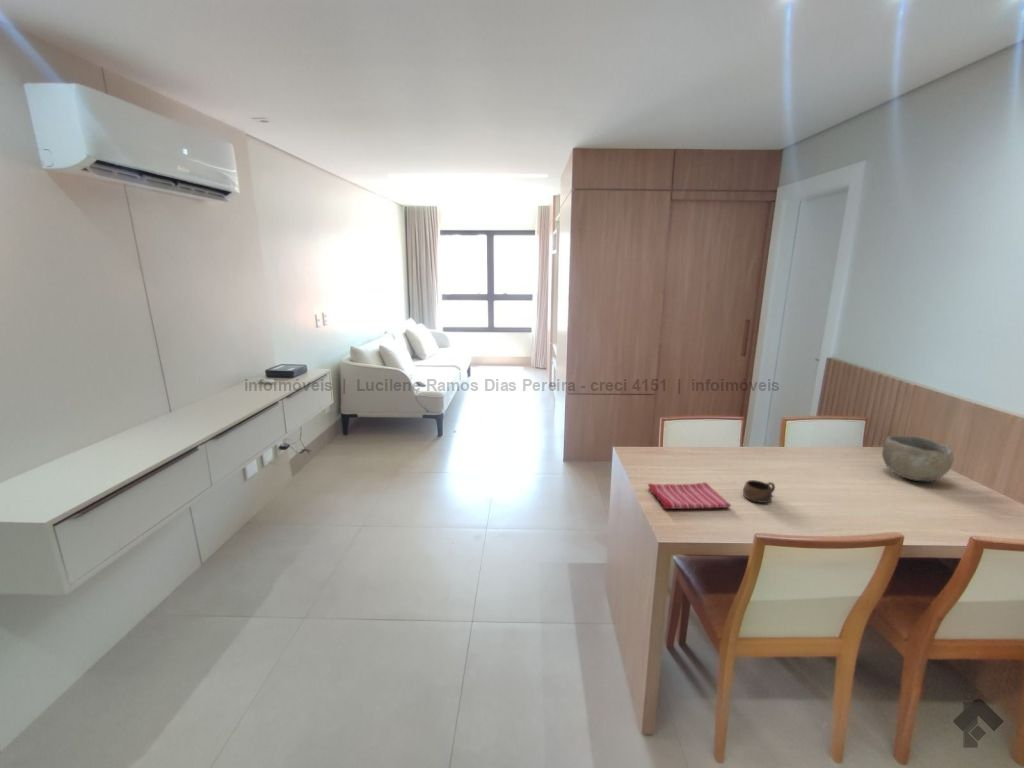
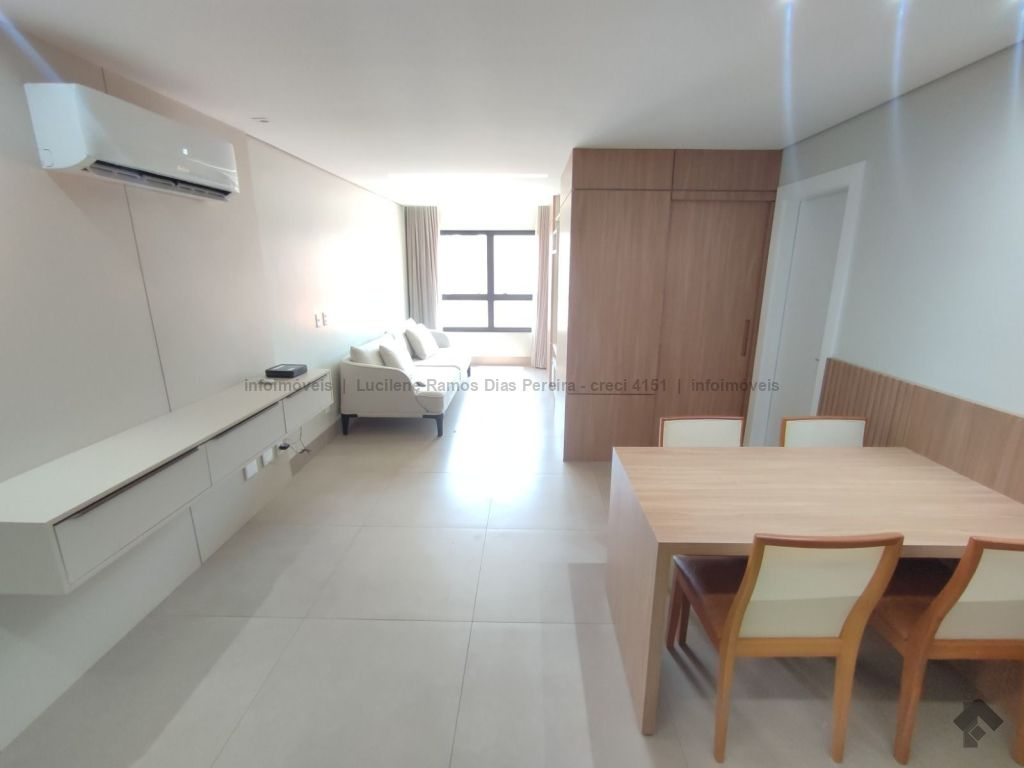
- cup [742,479,776,504]
- bowl [881,434,955,483]
- dish towel [647,481,732,510]
